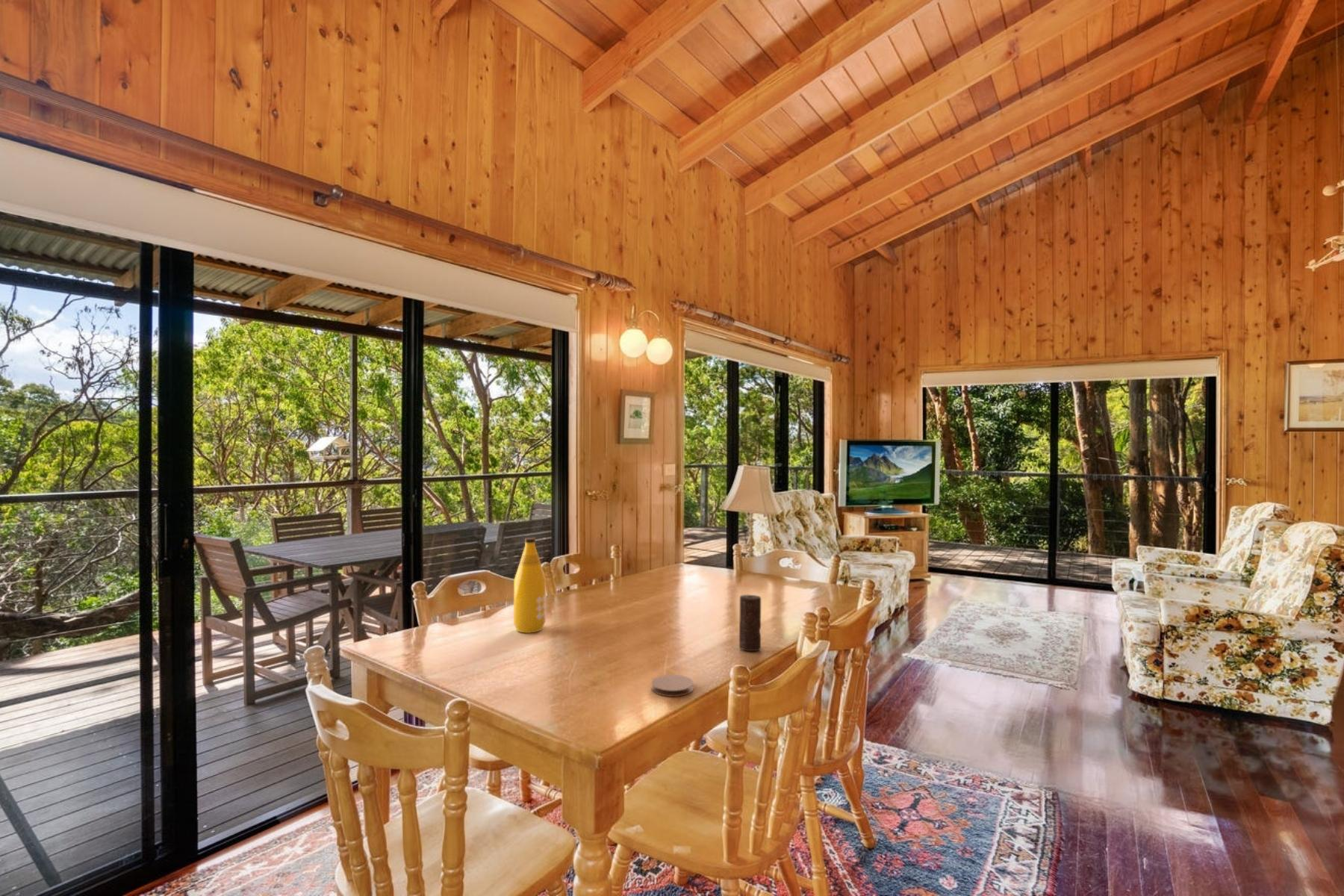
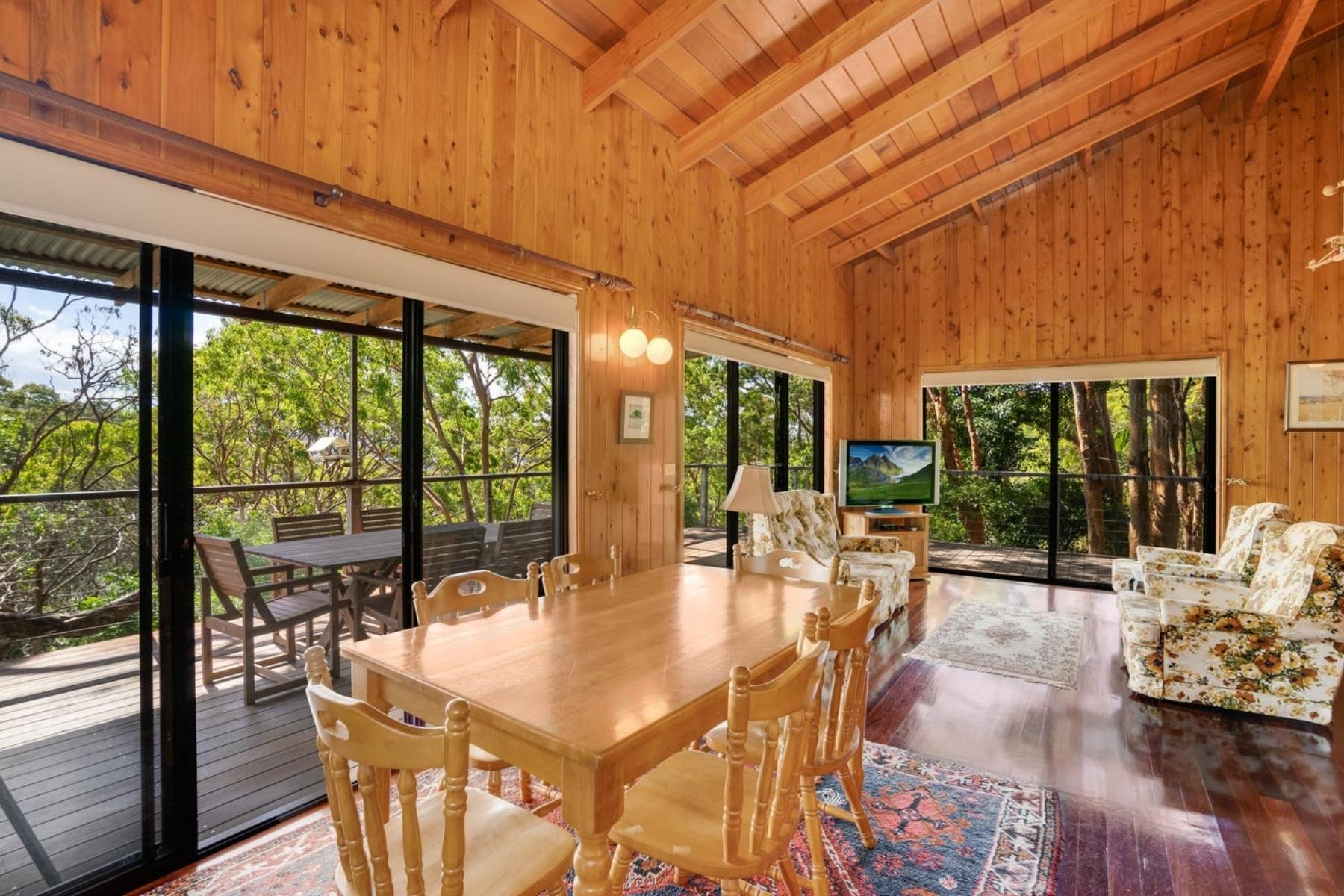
- coaster [650,673,694,697]
- candle [738,594,762,652]
- bottle [513,537,547,634]
